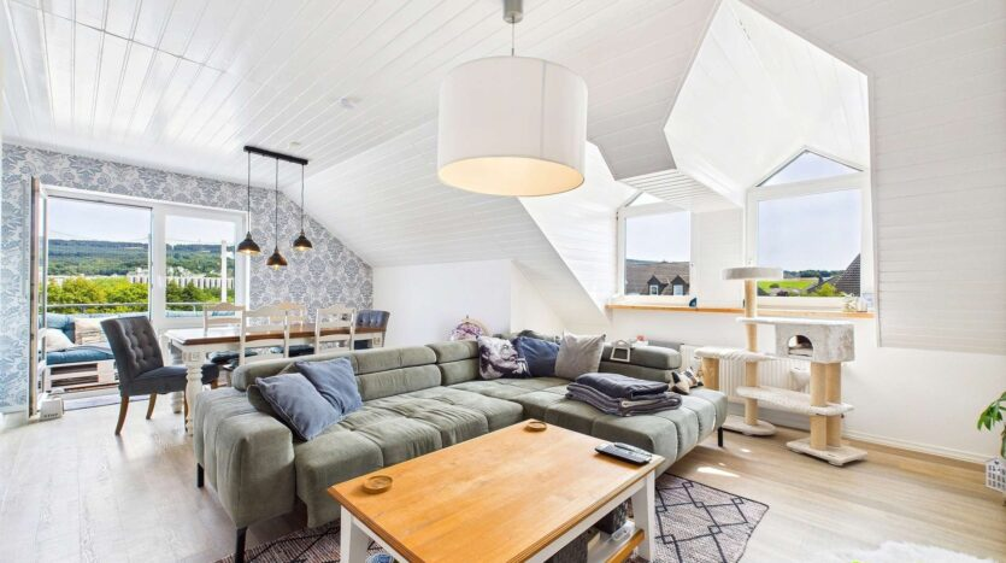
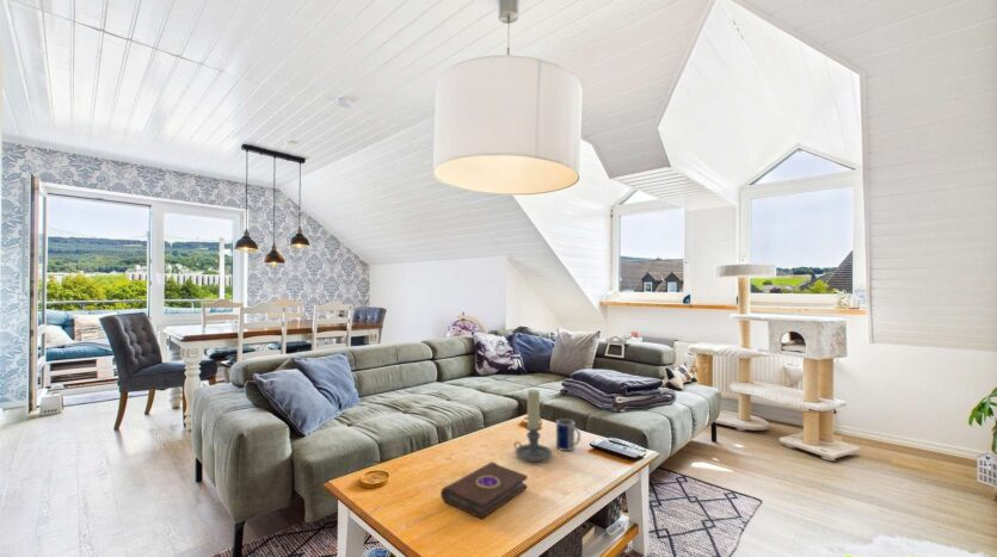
+ candle holder [513,389,553,463]
+ book [439,460,529,520]
+ mug [555,417,581,452]
